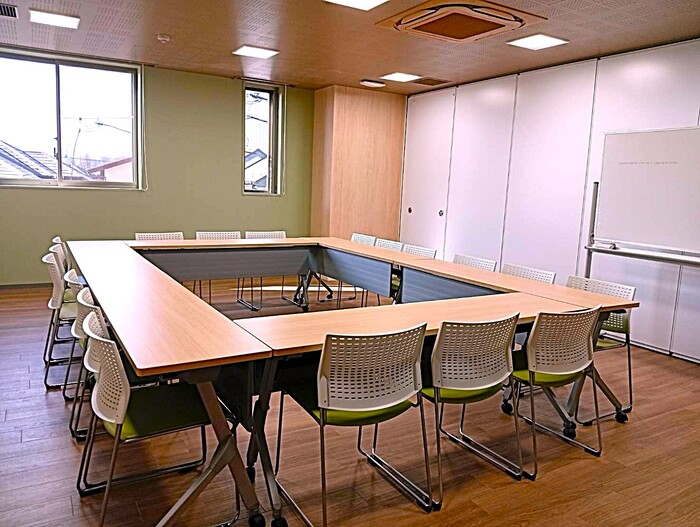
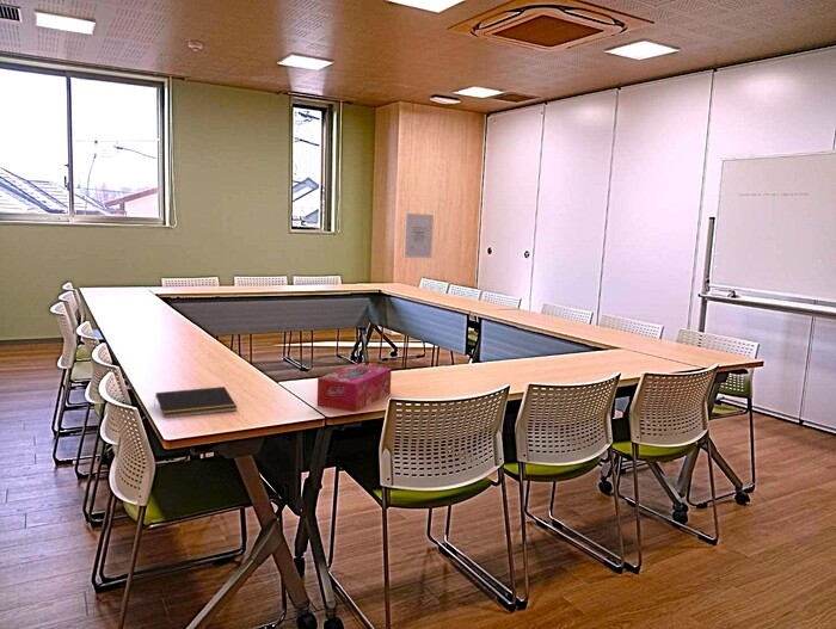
+ notepad [153,386,239,419]
+ tissue box [316,363,393,413]
+ wall art [404,212,435,259]
